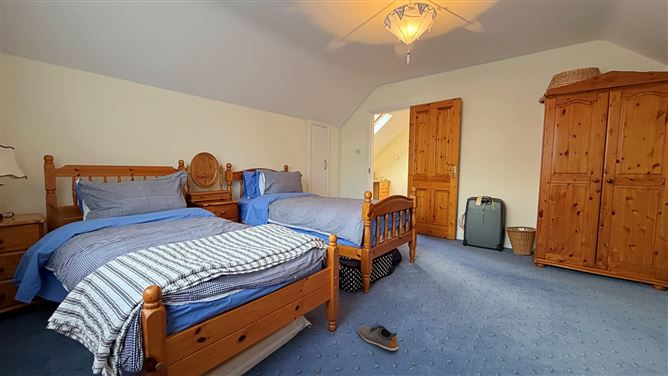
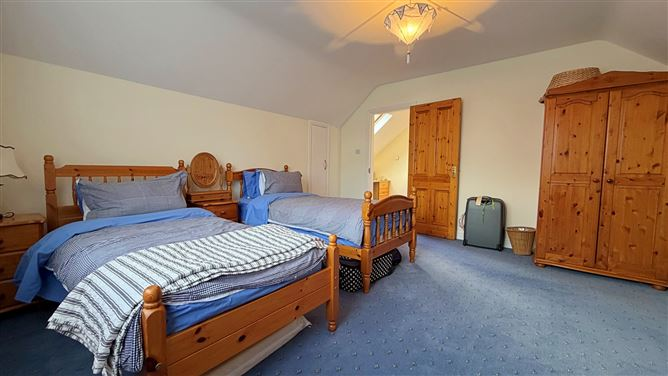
- shoe [357,323,399,352]
